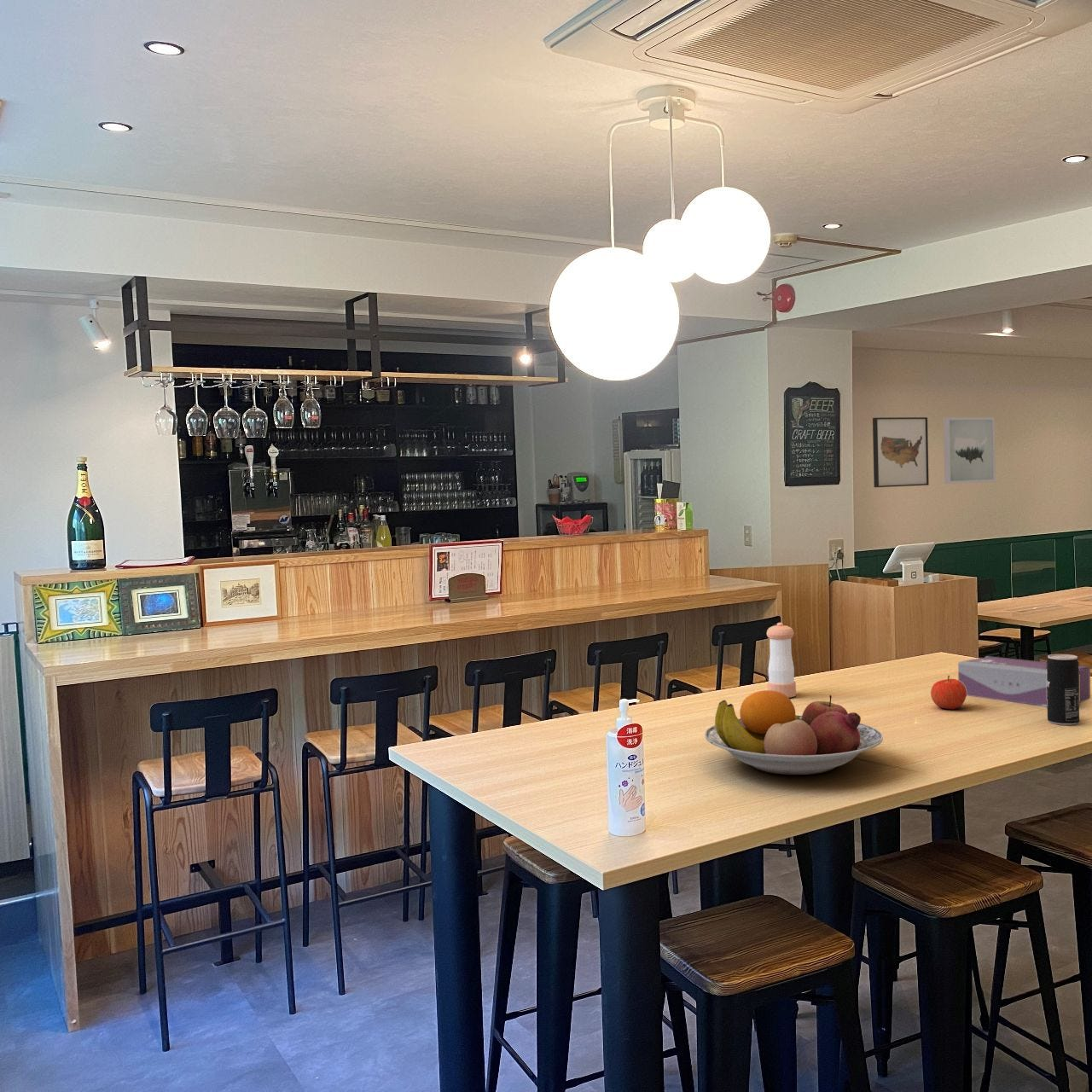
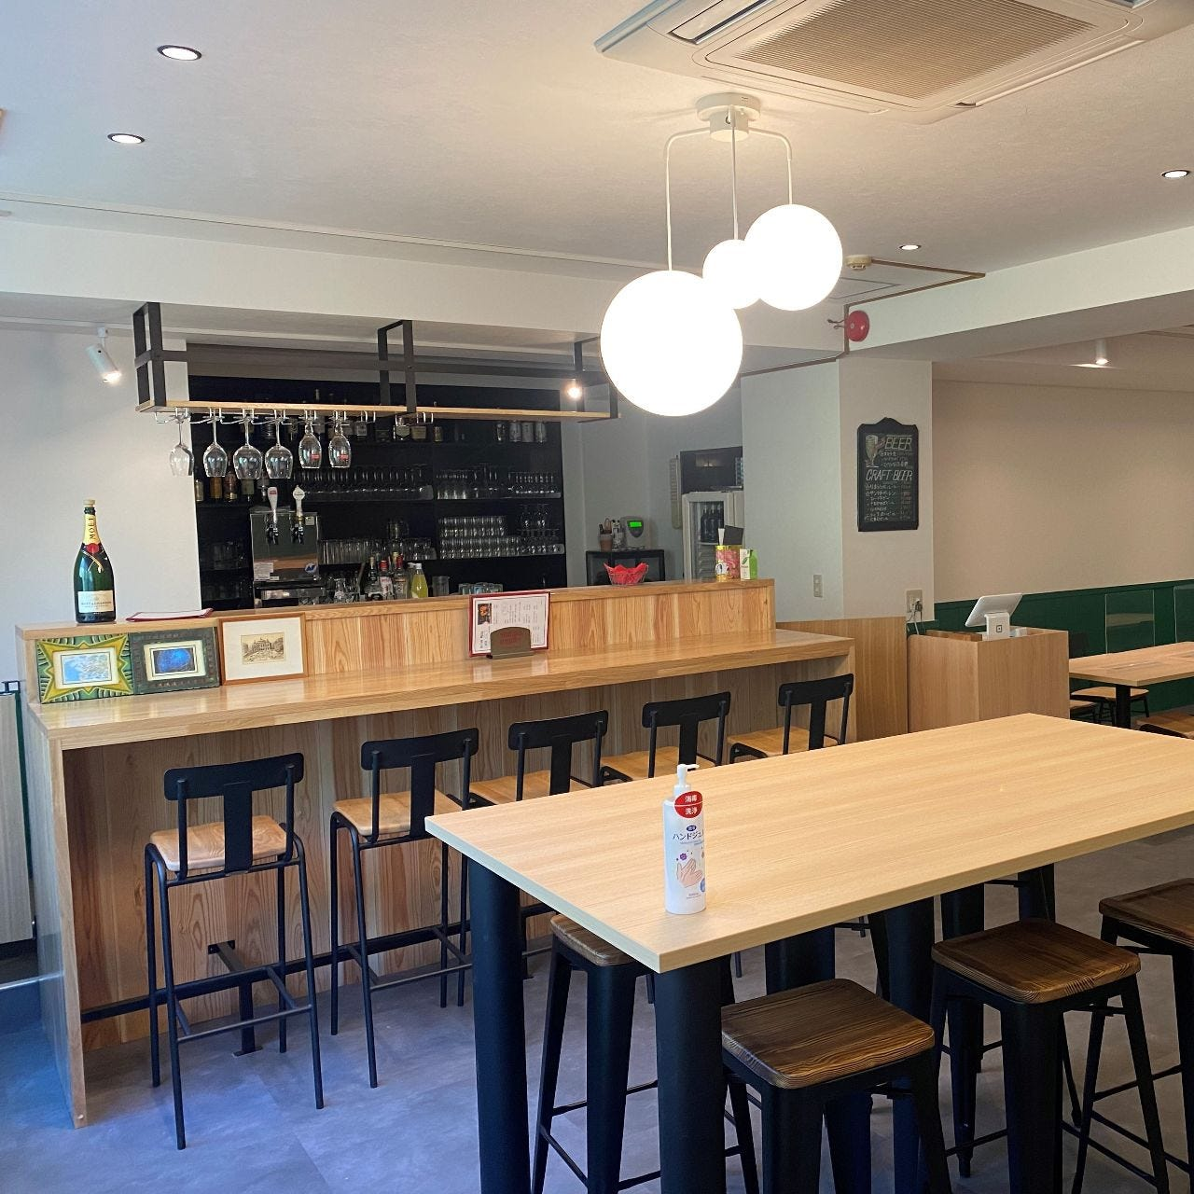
- fruit bowl [704,689,884,775]
- tissue box [957,655,1091,707]
- beverage can [1046,653,1080,726]
- apple [930,675,967,710]
- wall art [872,416,930,488]
- pepper shaker [766,622,797,699]
- wall art [943,416,996,485]
